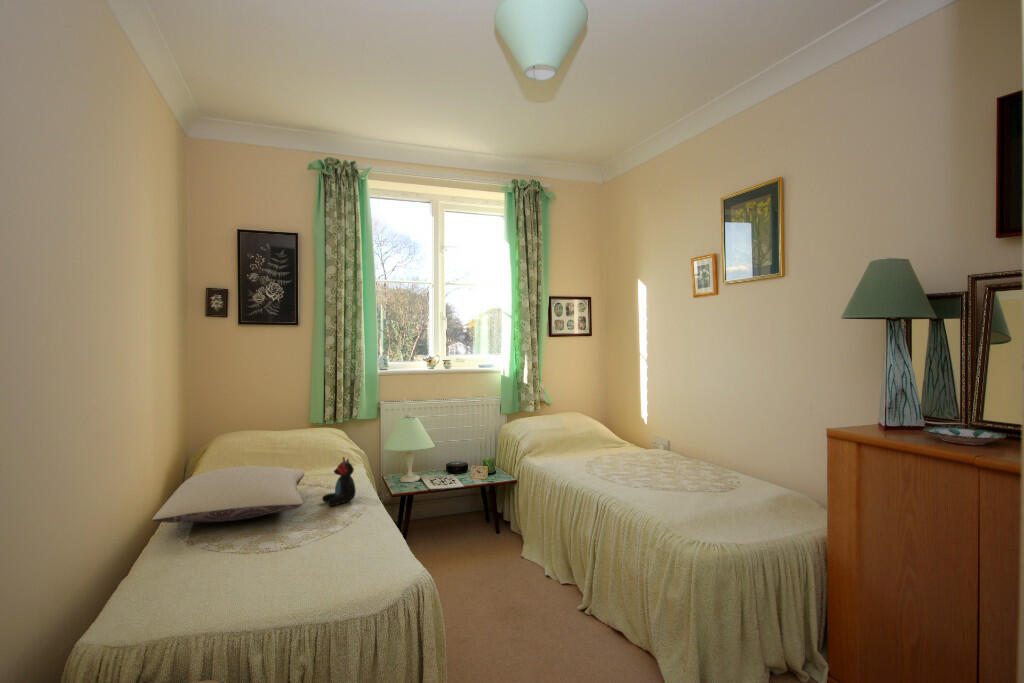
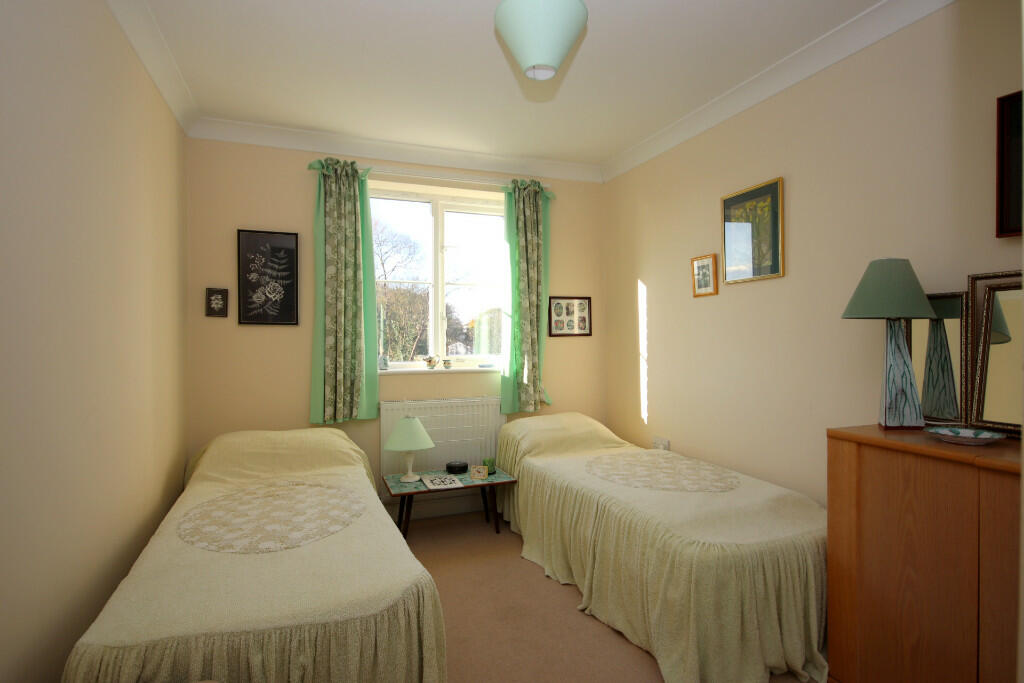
- pillow [151,465,305,524]
- teddy bear [321,455,357,507]
